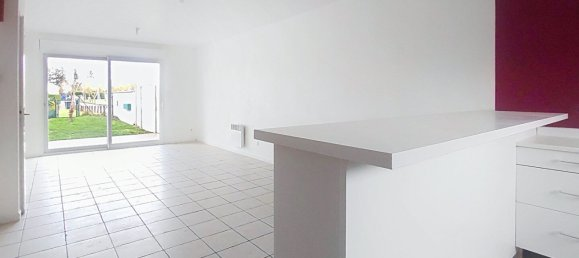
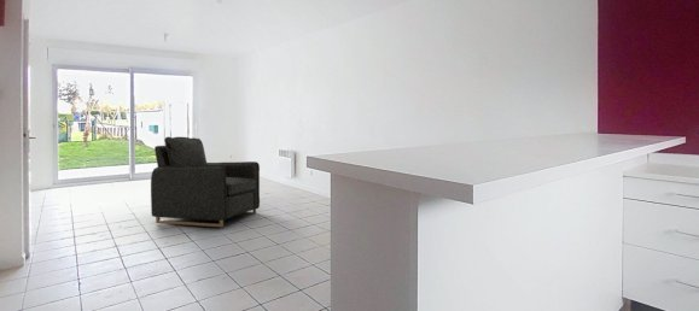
+ chair [150,136,261,228]
